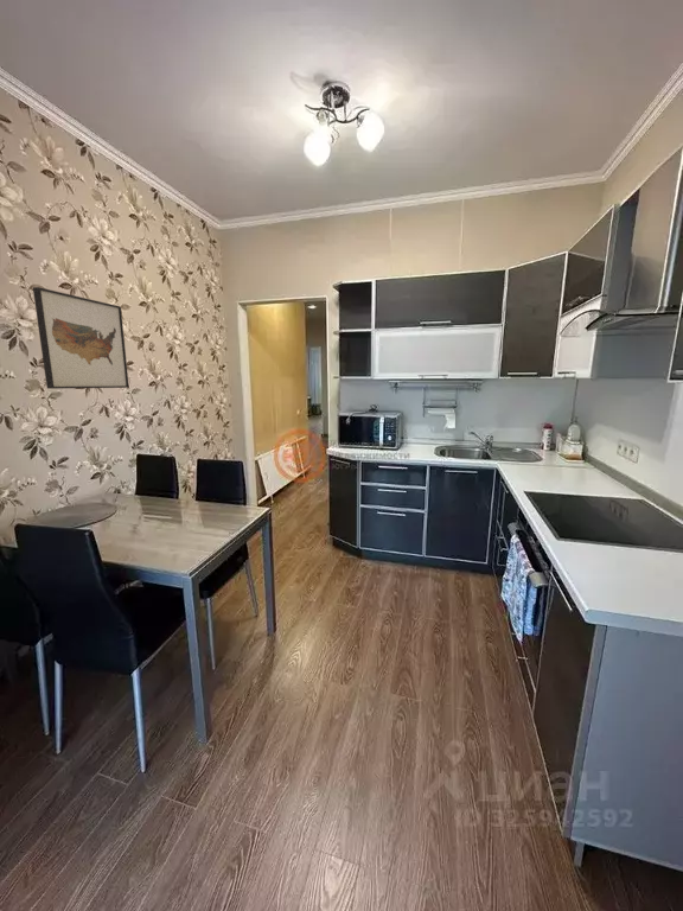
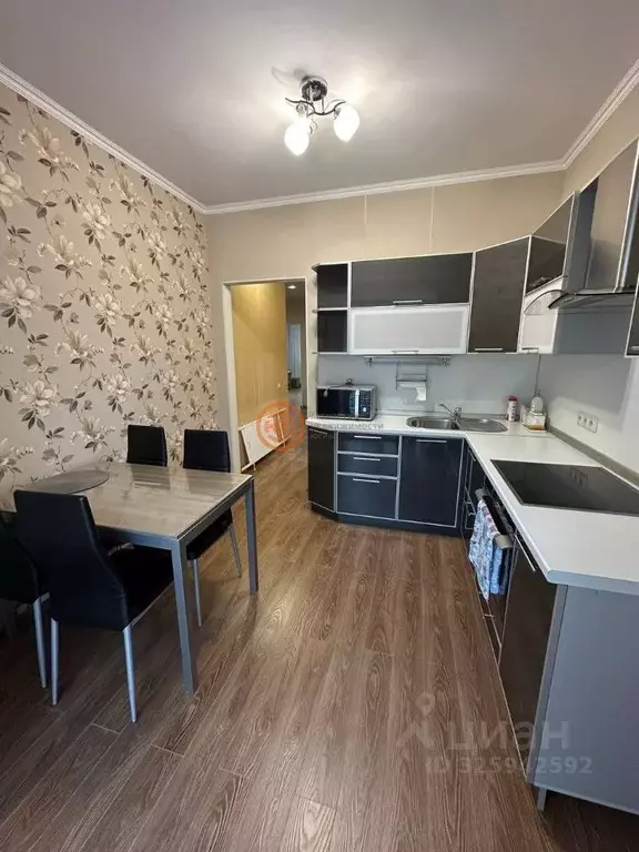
- wall art [32,286,130,390]
